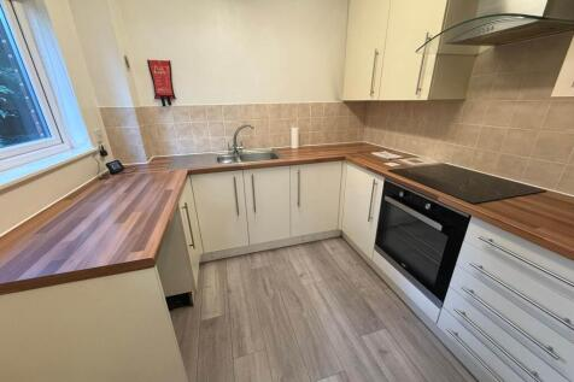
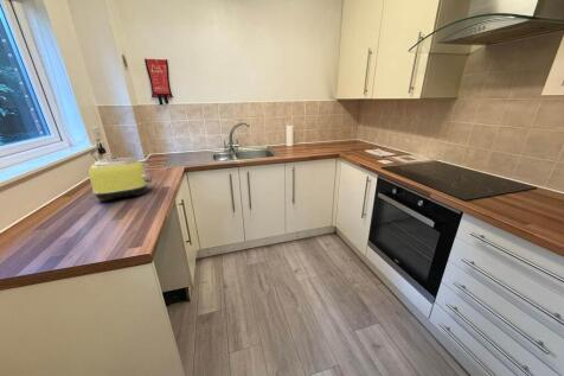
+ toaster [88,157,153,203]
